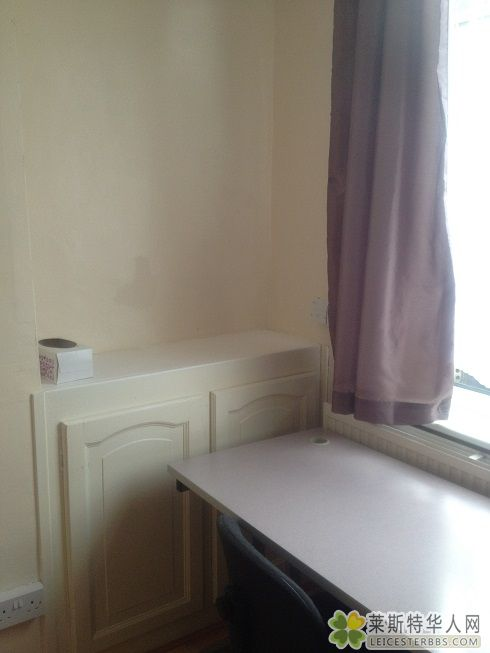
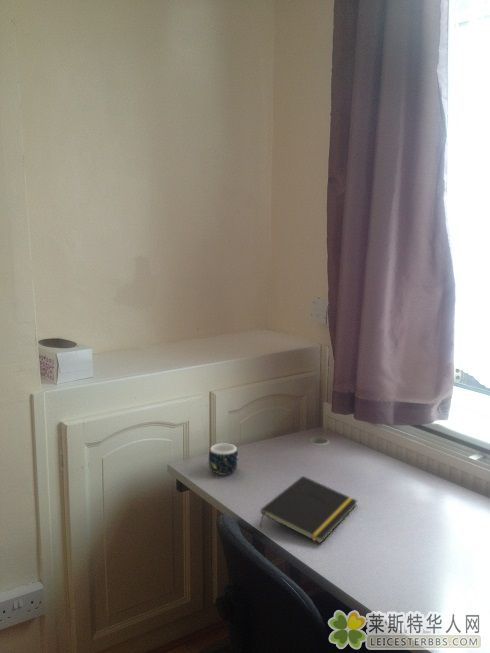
+ notepad [259,475,358,544]
+ mug [208,442,240,476]
